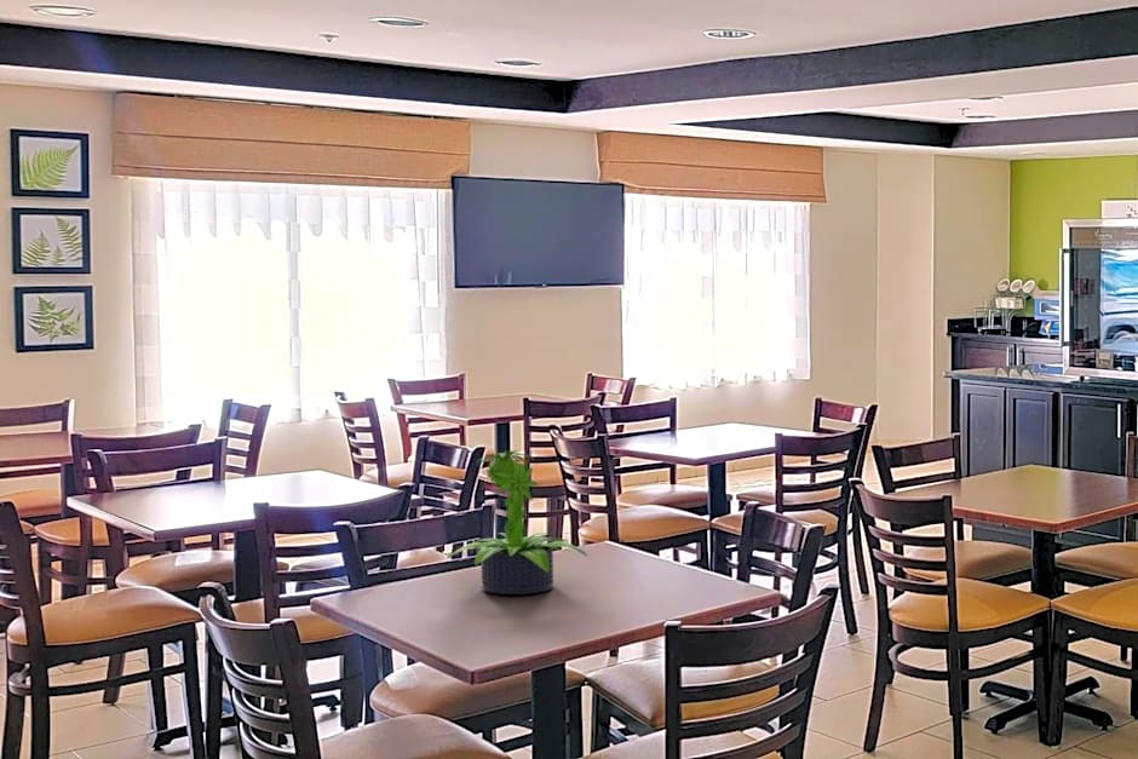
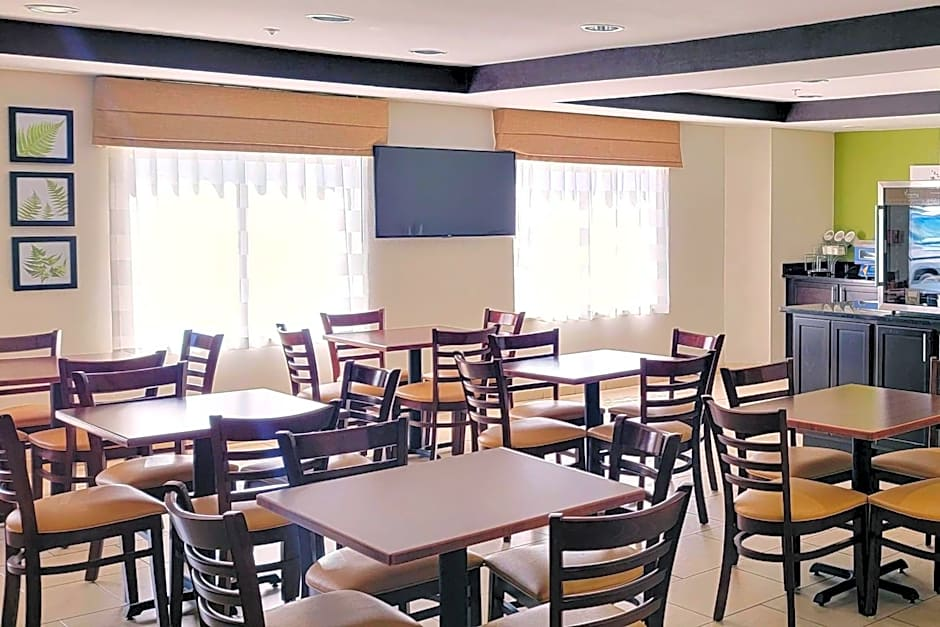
- potted plant [446,449,588,596]
